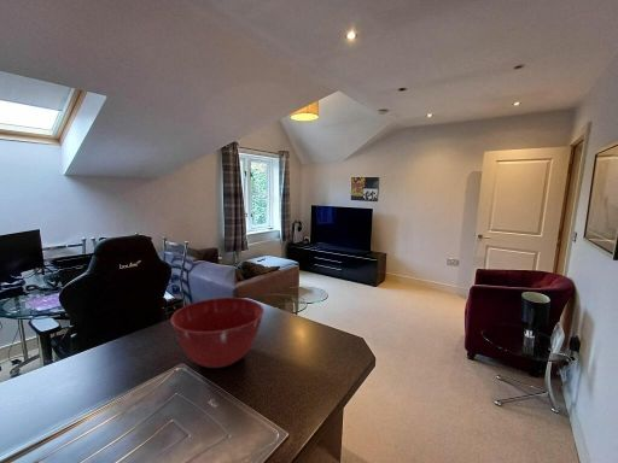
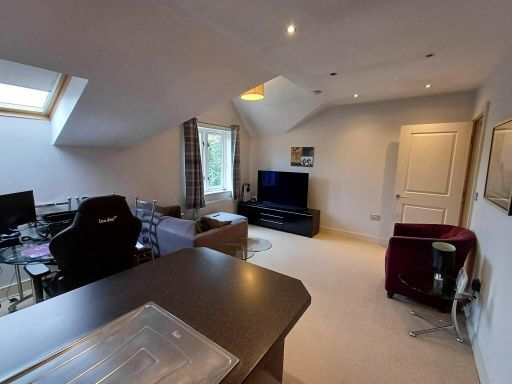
- mixing bowl [170,297,266,369]
